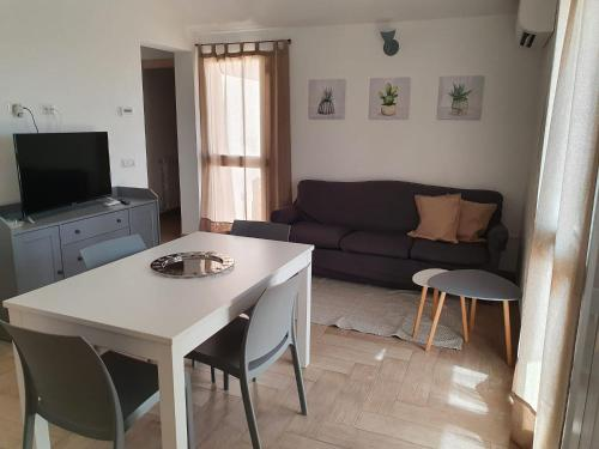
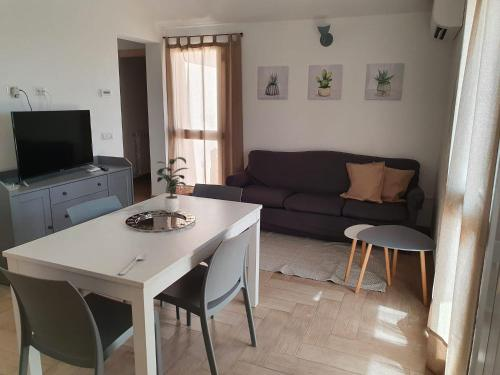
+ spoon [119,252,147,275]
+ potted plant [156,156,190,214]
